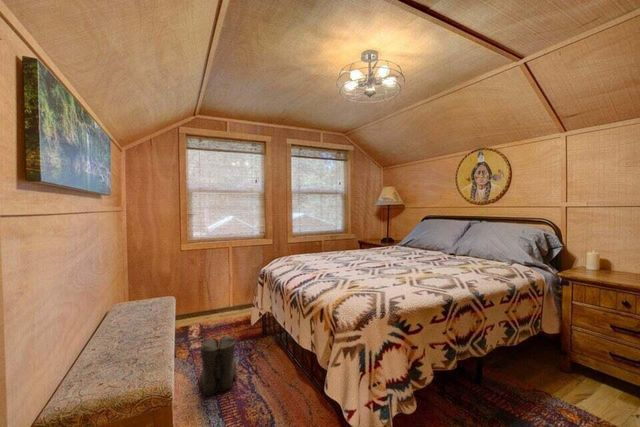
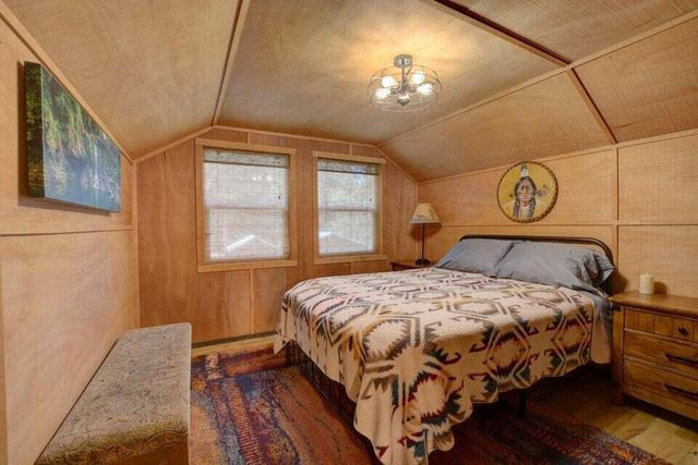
- boots [200,335,237,397]
